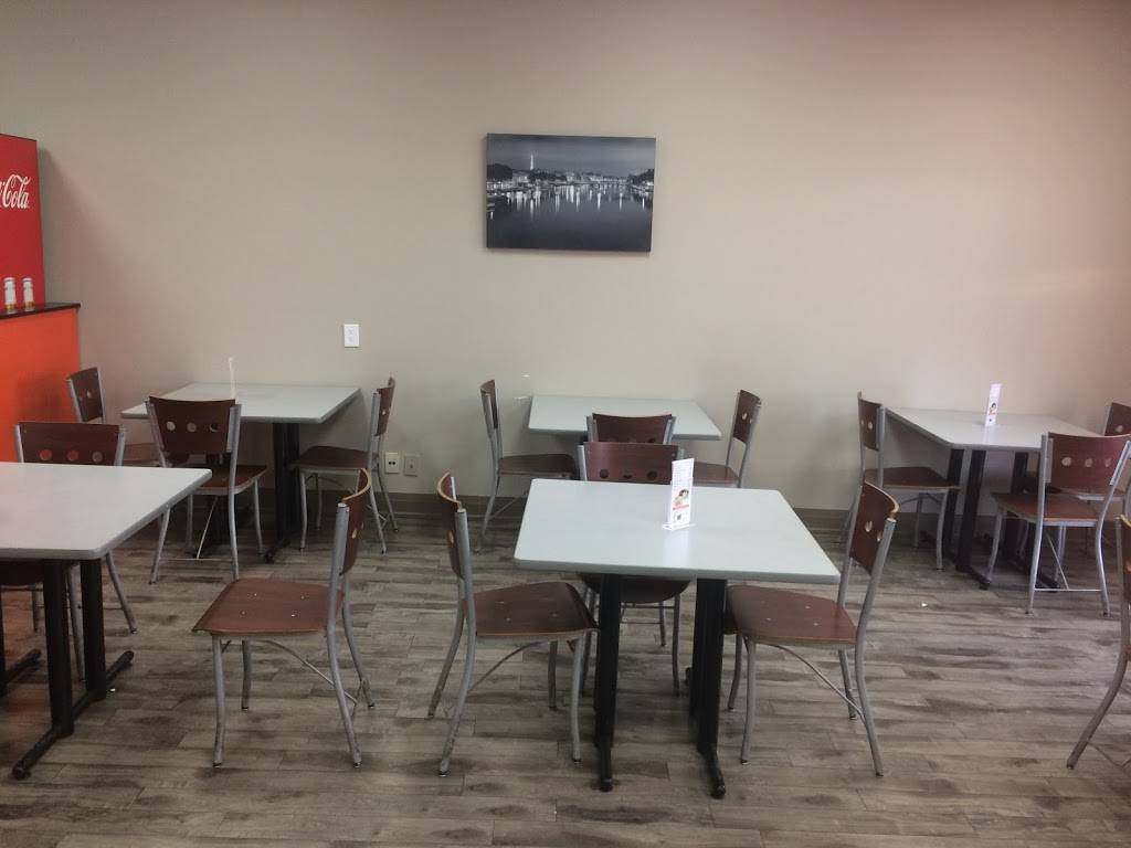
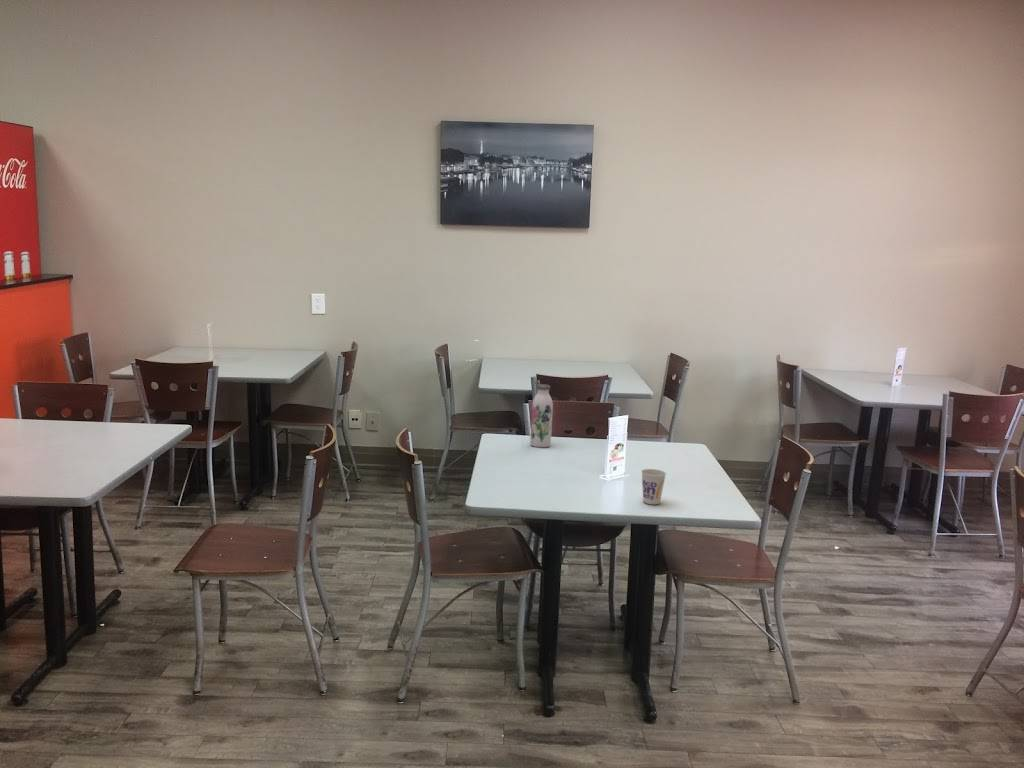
+ water bottle [529,383,554,448]
+ cup [640,468,667,505]
